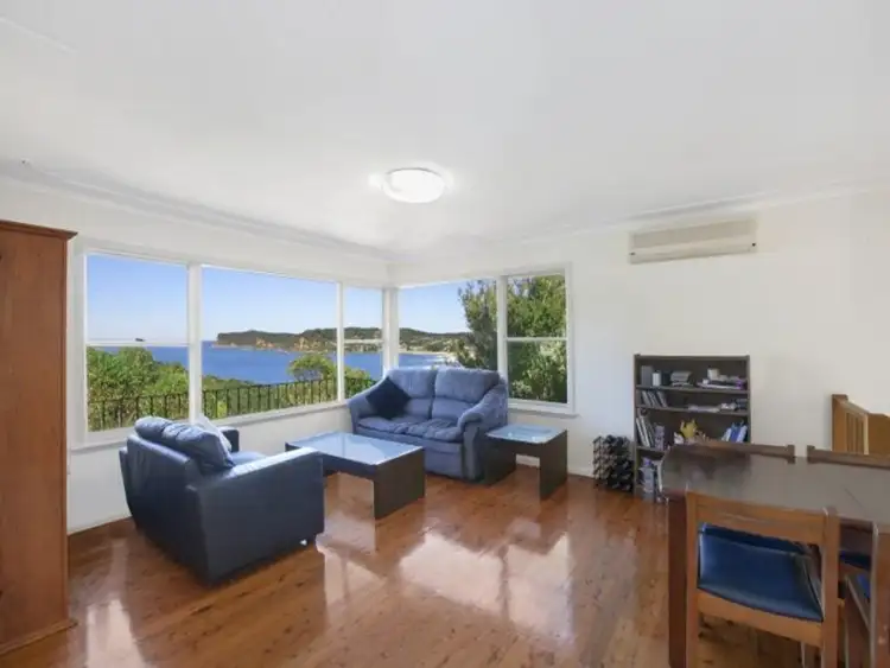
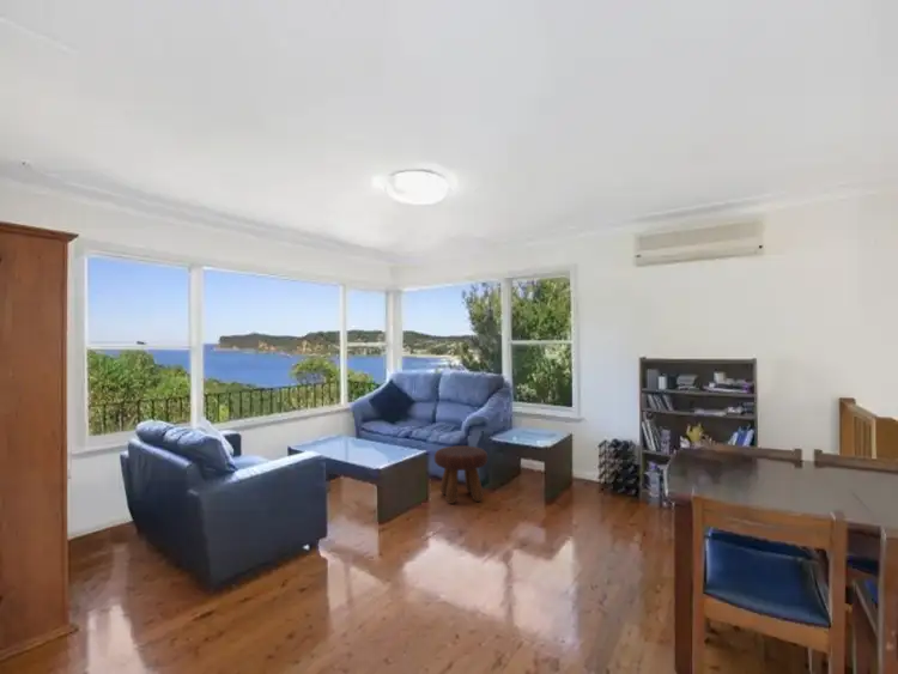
+ footstool [433,444,489,505]
